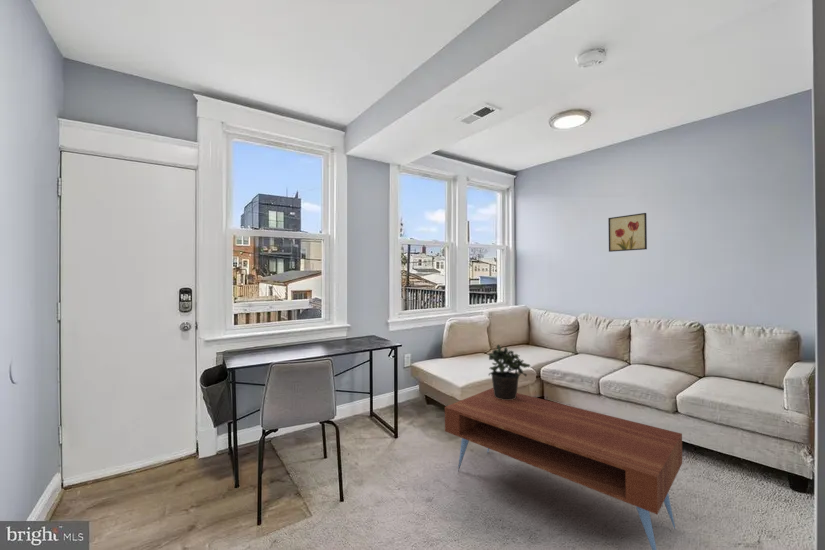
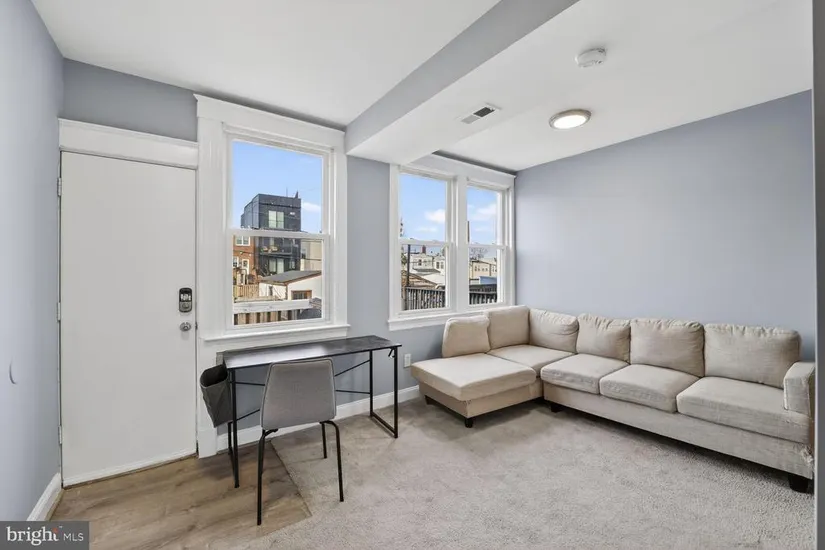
- potted plant [487,344,531,400]
- coffee table [444,387,683,550]
- wall art [607,212,648,253]
